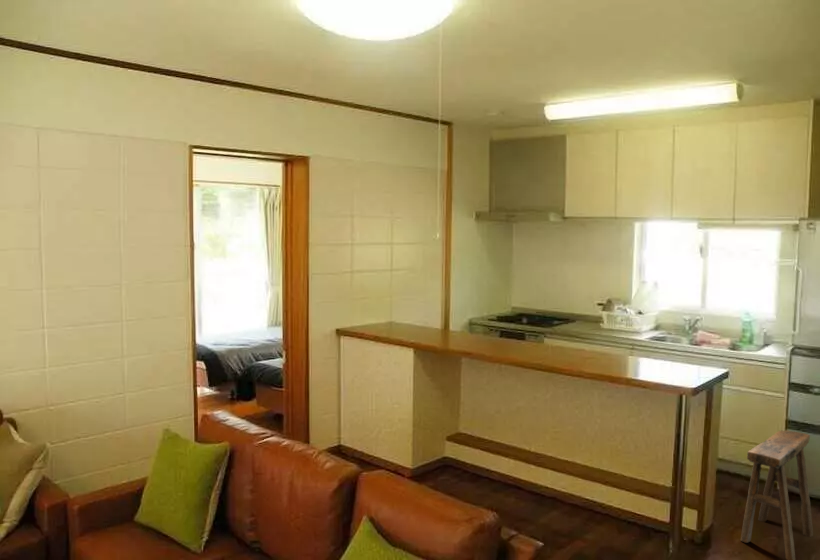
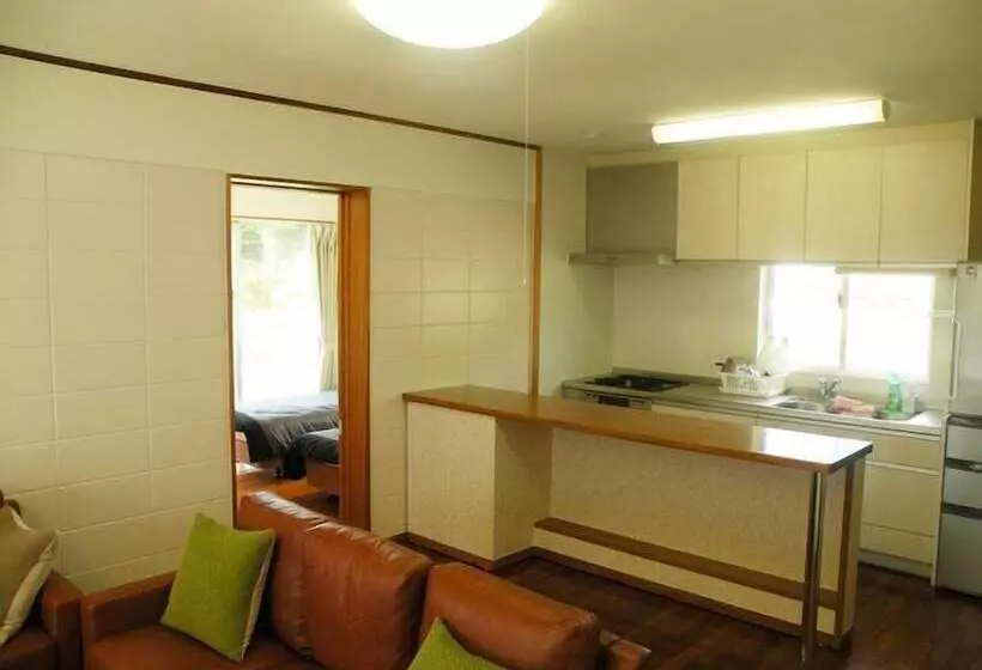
- stool [740,430,814,560]
